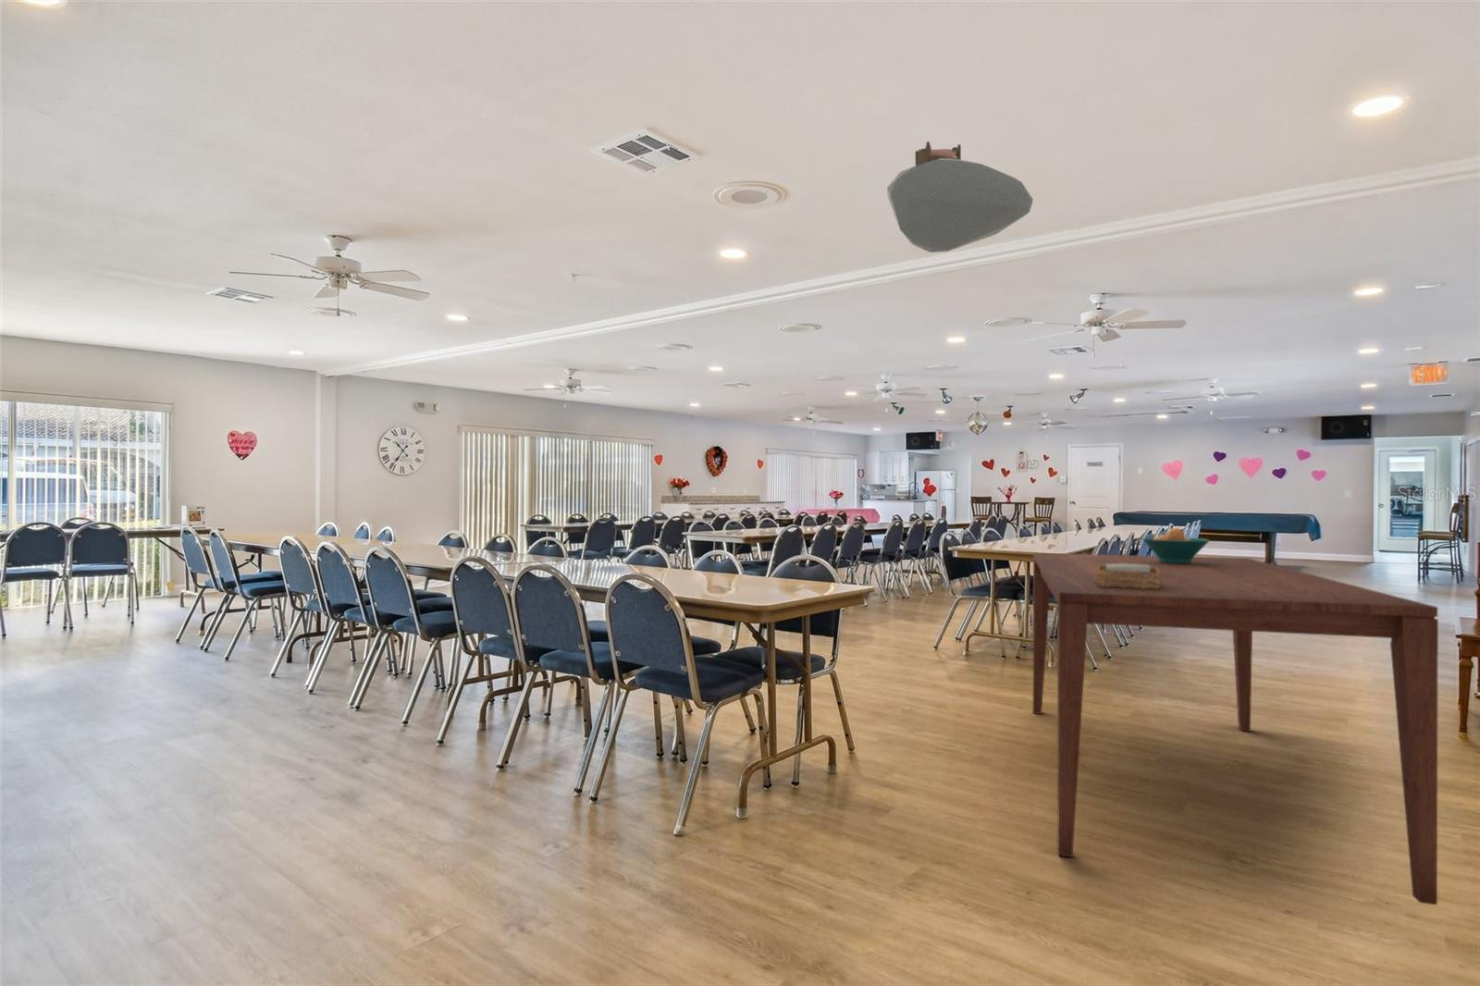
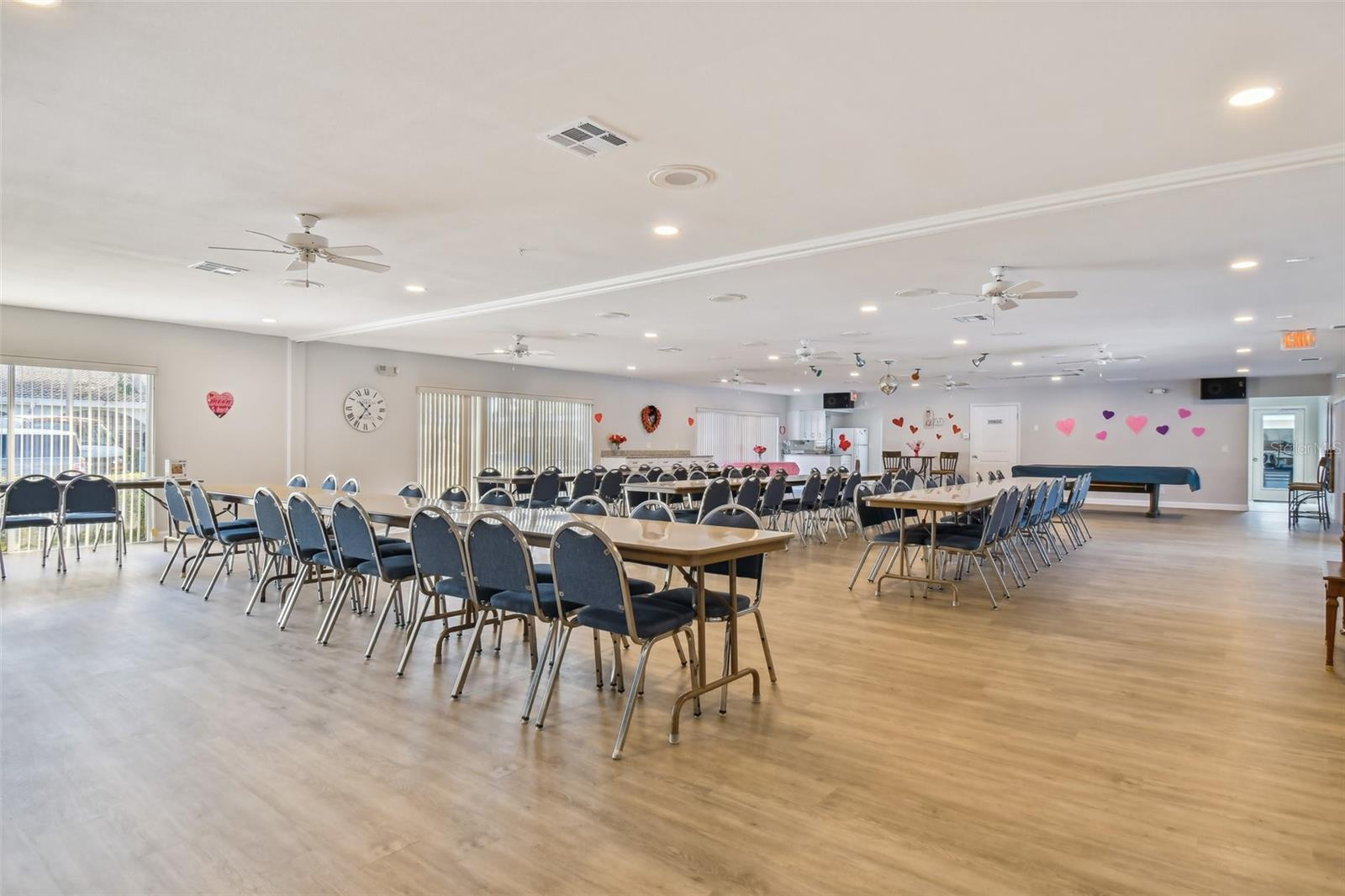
- ceiling light [886,141,1034,253]
- dining table [1032,552,1439,906]
- fruit bowl [1141,527,1210,563]
- napkin holder [1096,563,1160,589]
